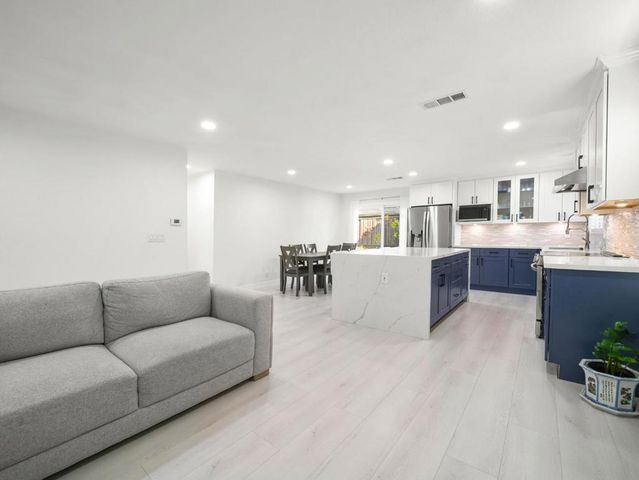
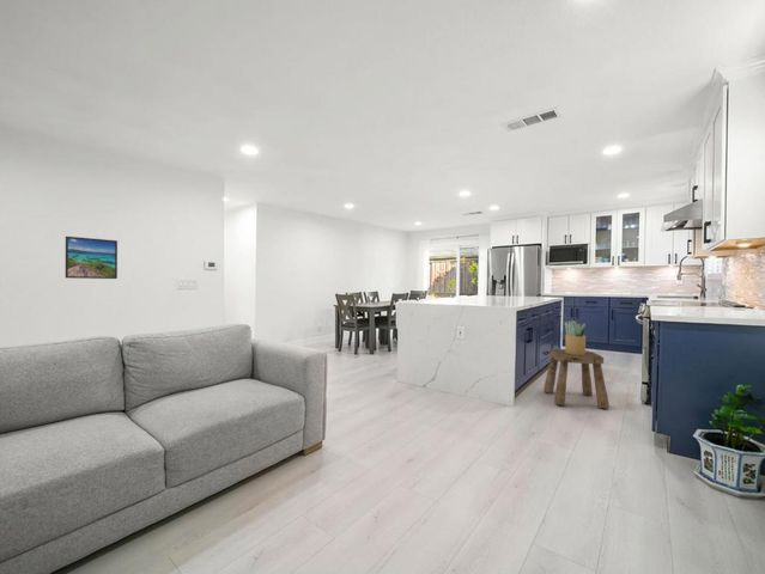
+ potted plant [563,319,587,355]
+ stool [542,348,611,409]
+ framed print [65,236,119,280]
